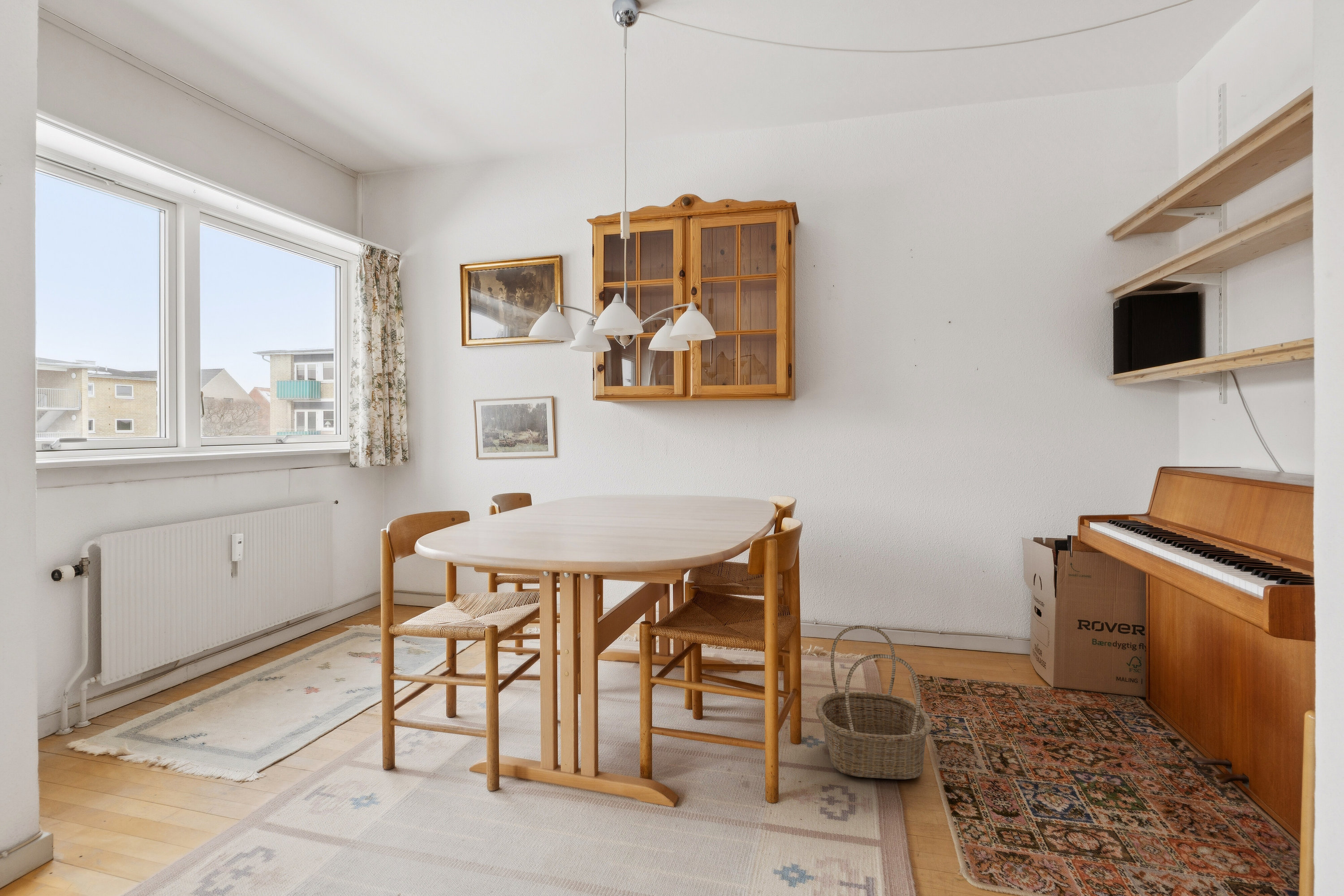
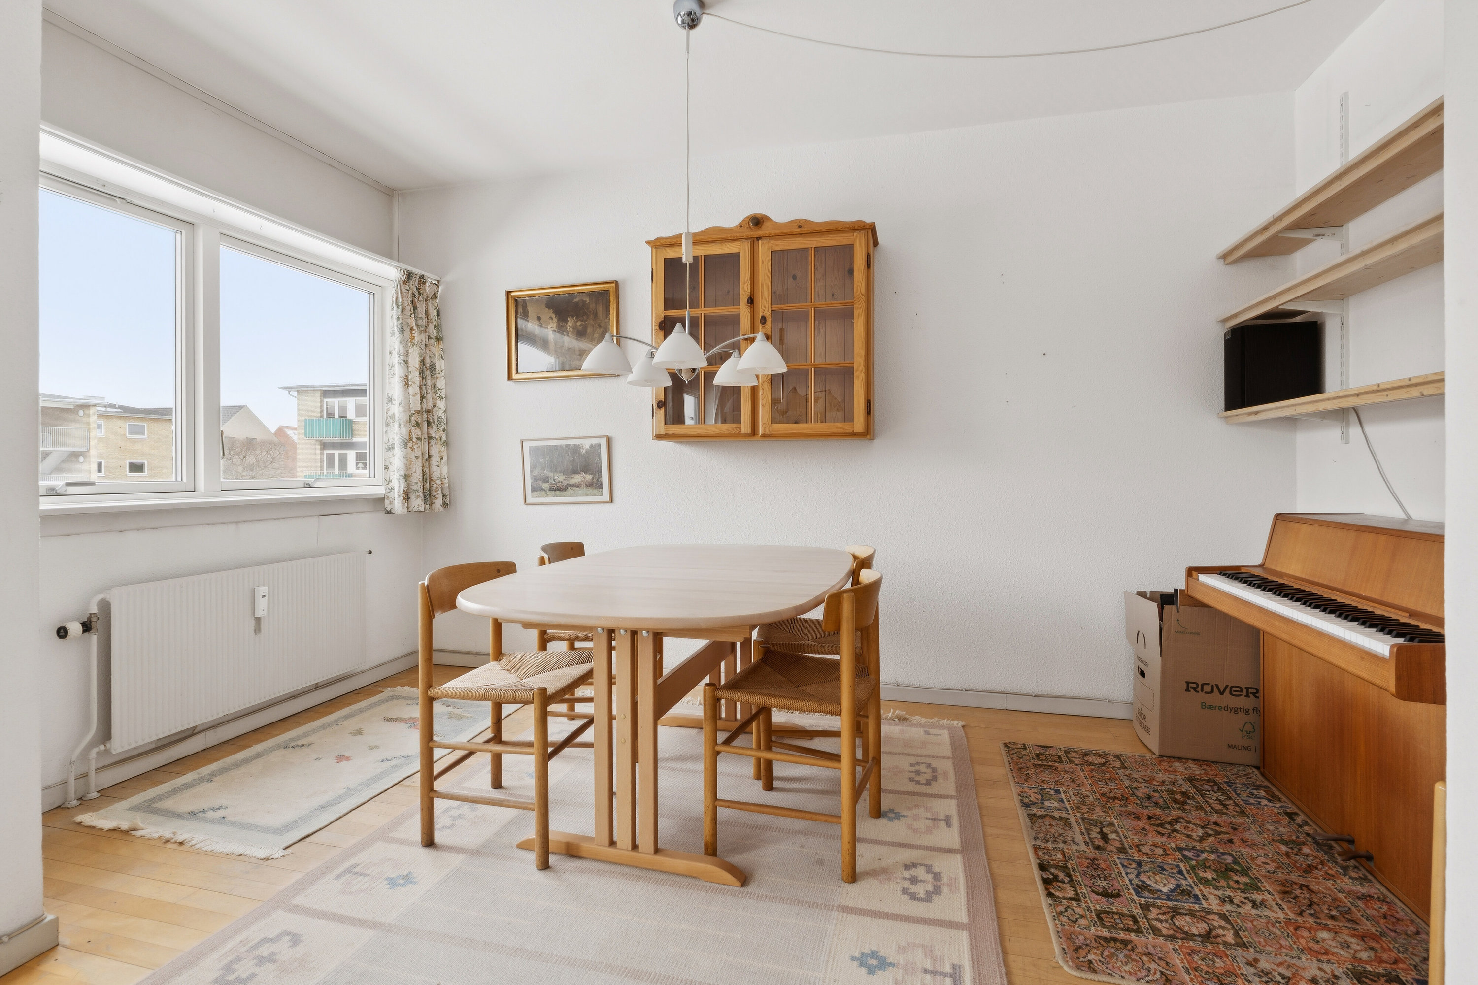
- basket [815,625,932,780]
